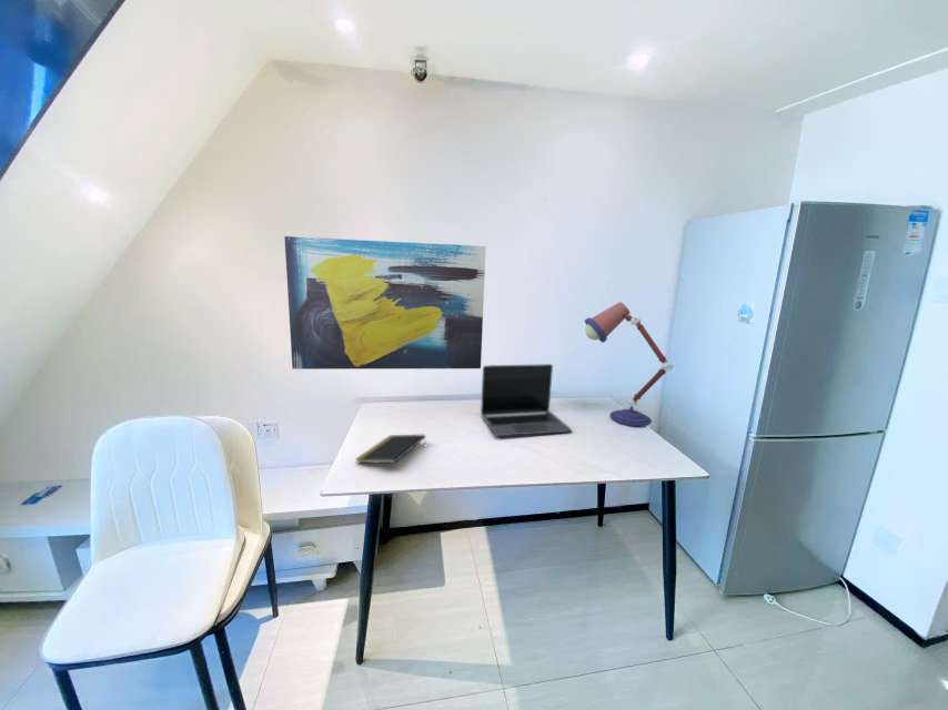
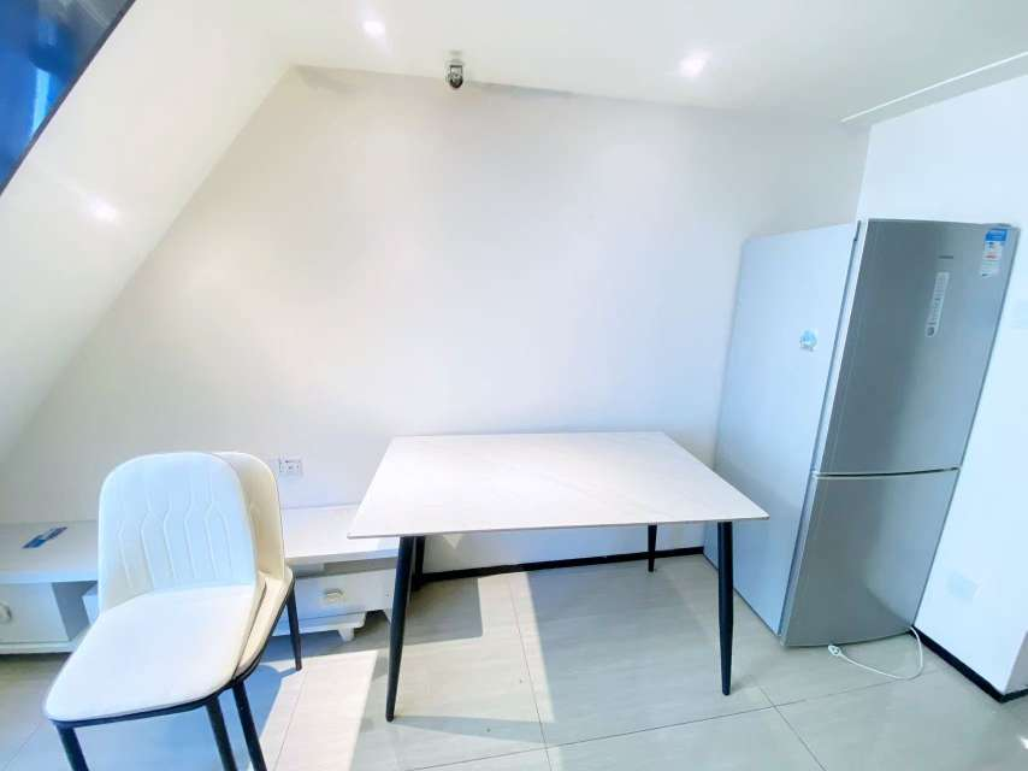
- wall art [283,235,487,371]
- laptop [480,363,573,437]
- notepad [354,434,426,464]
- desk lamp [584,301,675,427]
